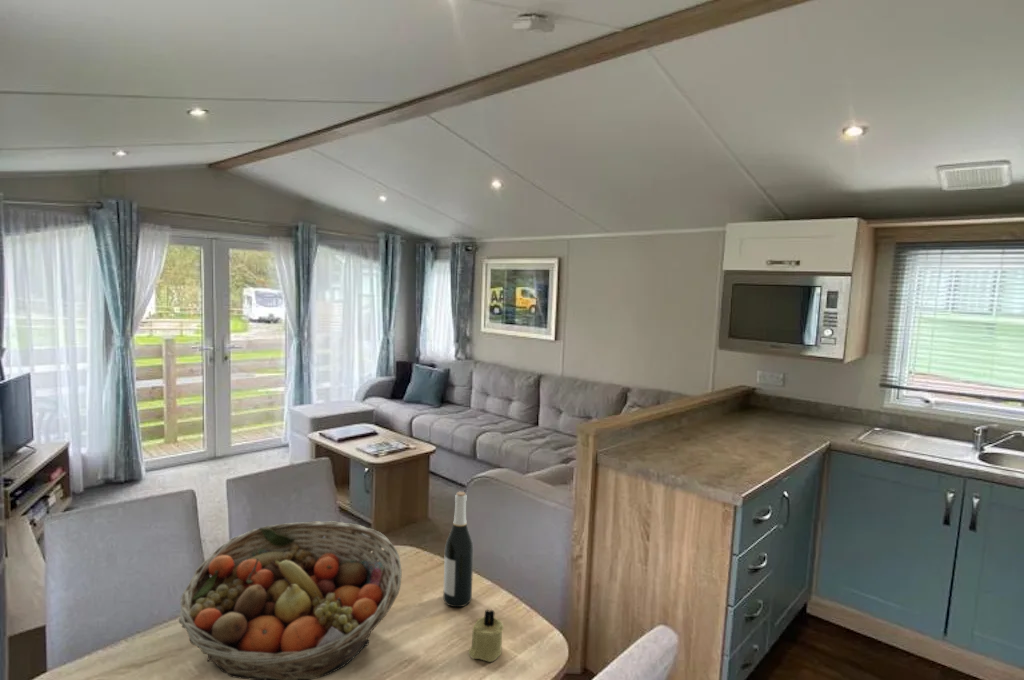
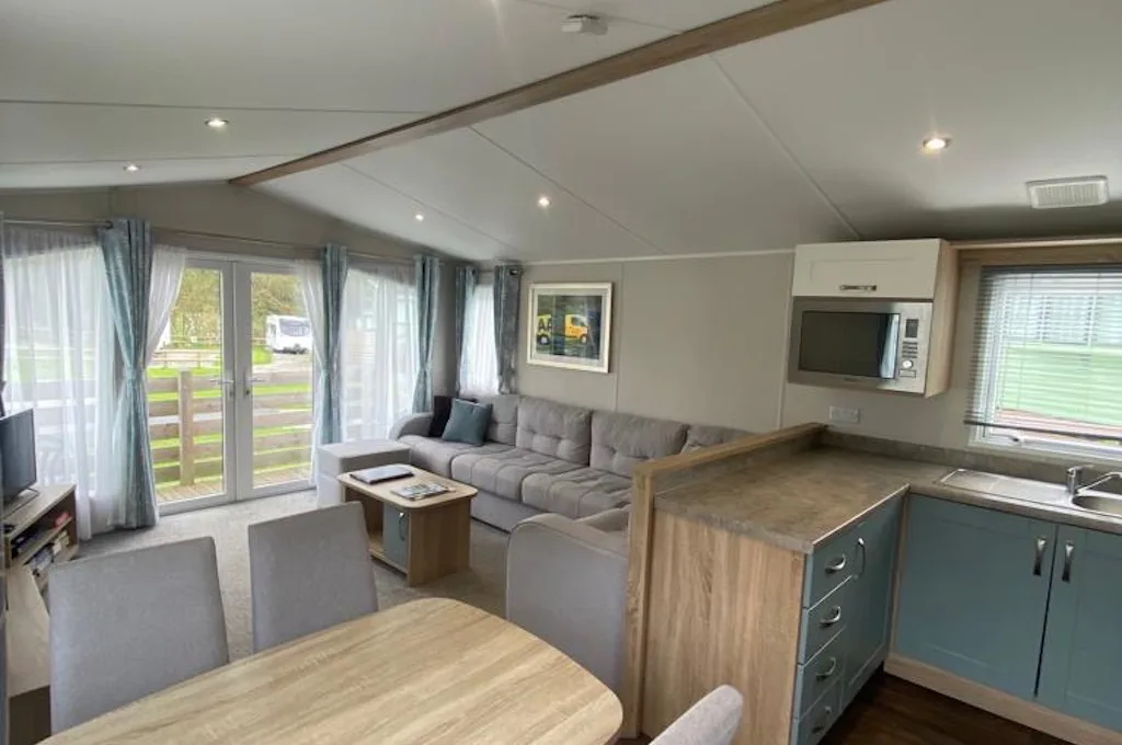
- fruit basket [178,520,403,680]
- wine bottle [442,491,474,608]
- candle [468,608,505,663]
